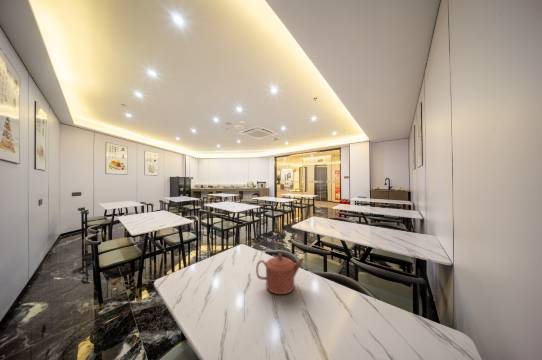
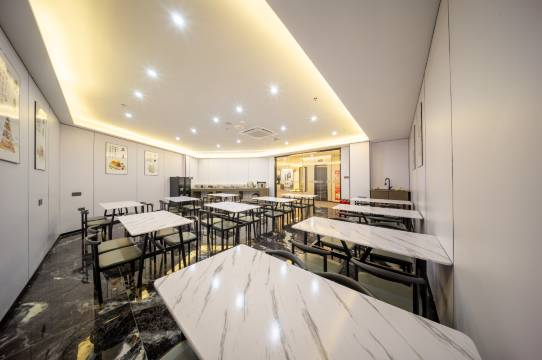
- teapot [255,252,305,295]
